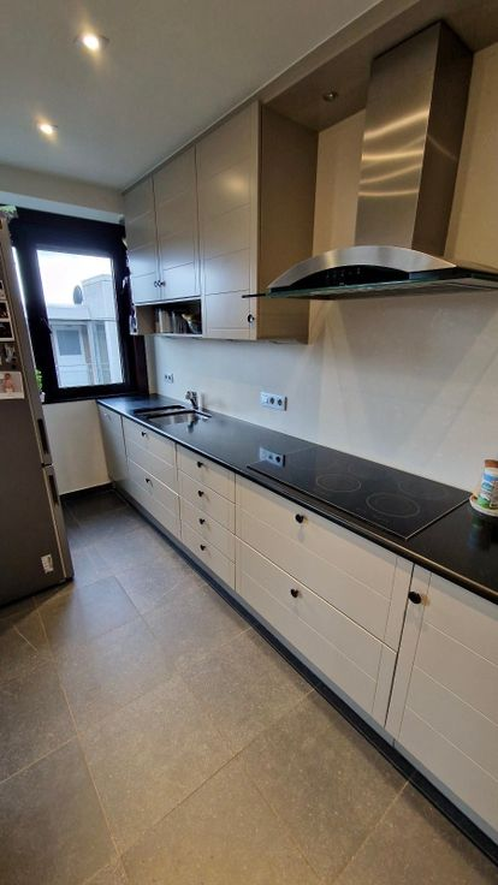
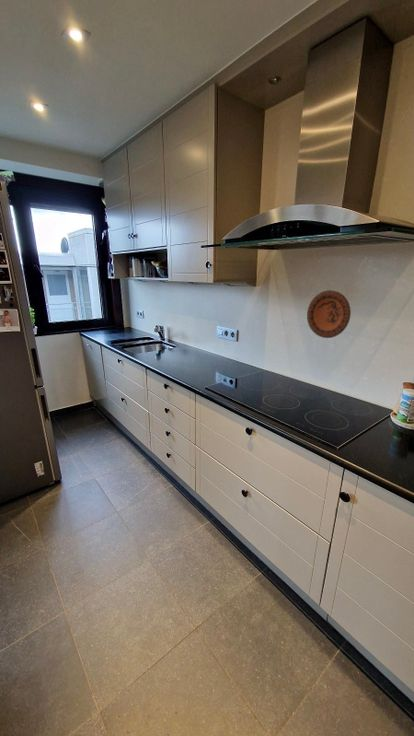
+ decorative plate [306,289,352,339]
